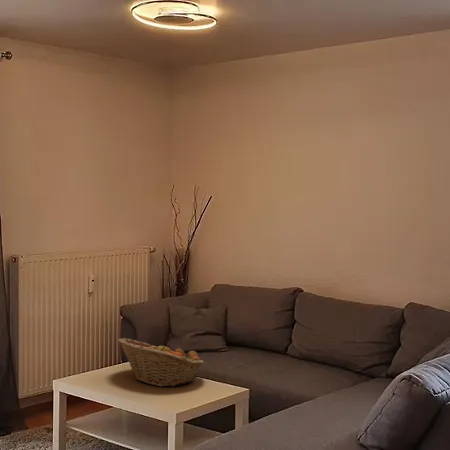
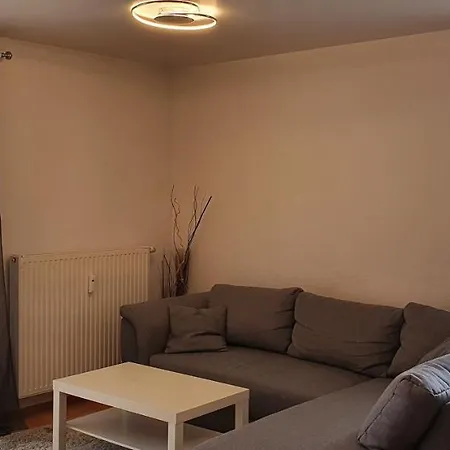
- fruit basket [117,337,205,388]
